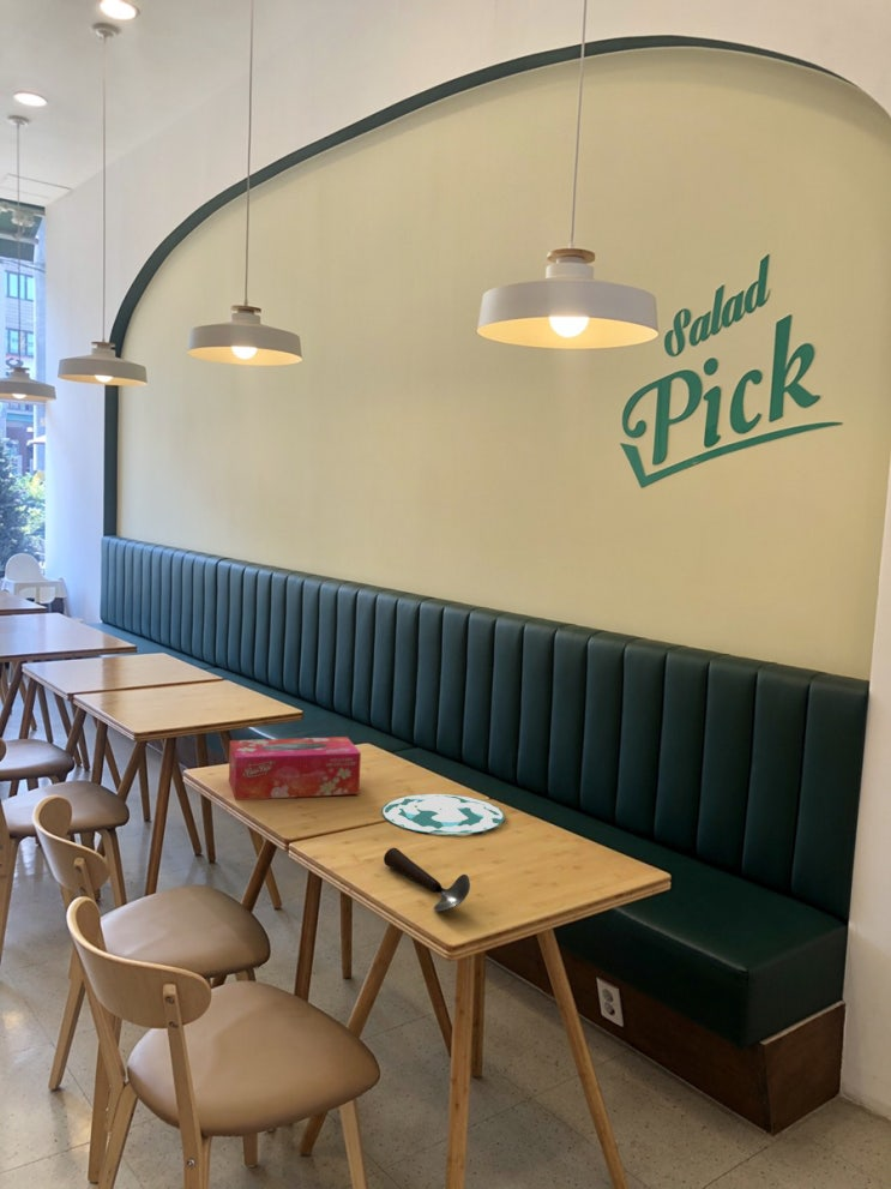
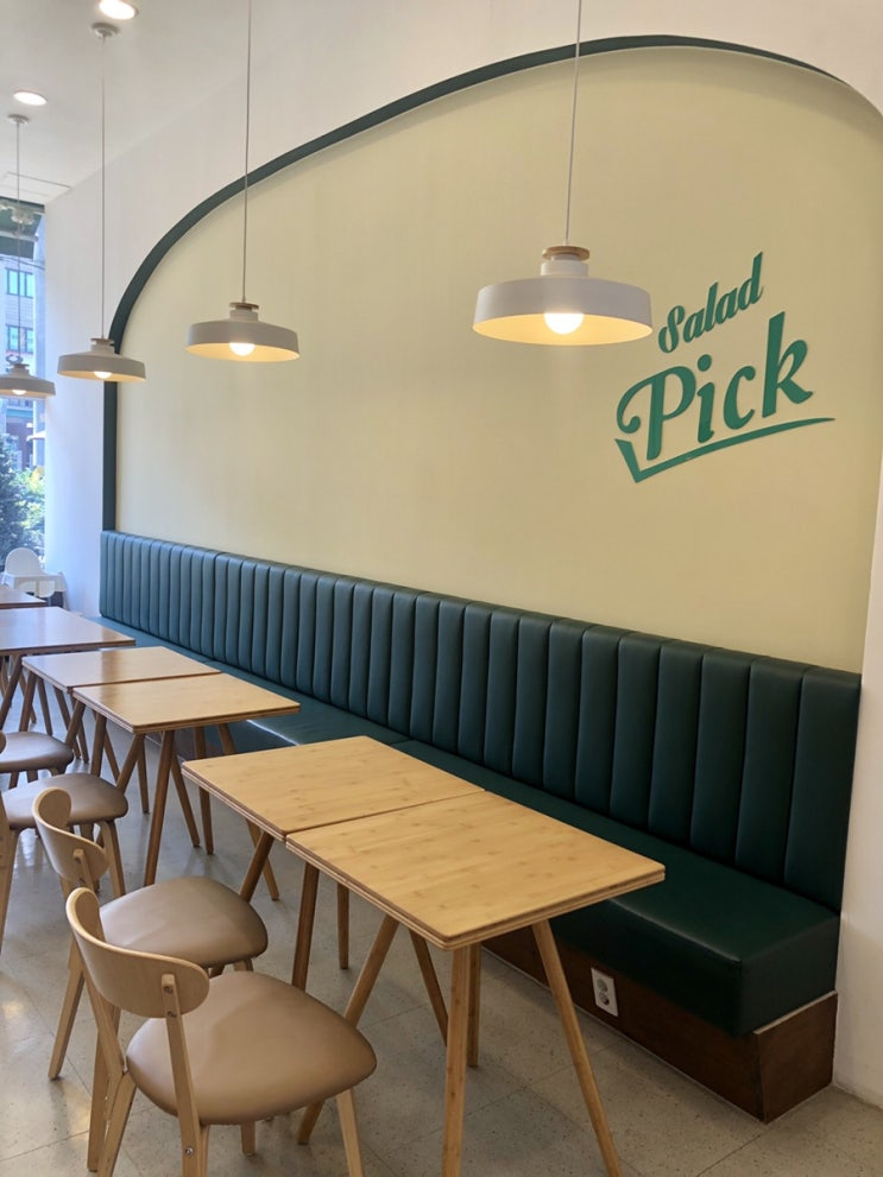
- spoon [383,847,471,912]
- plate [381,793,506,835]
- tissue box [228,735,362,801]
